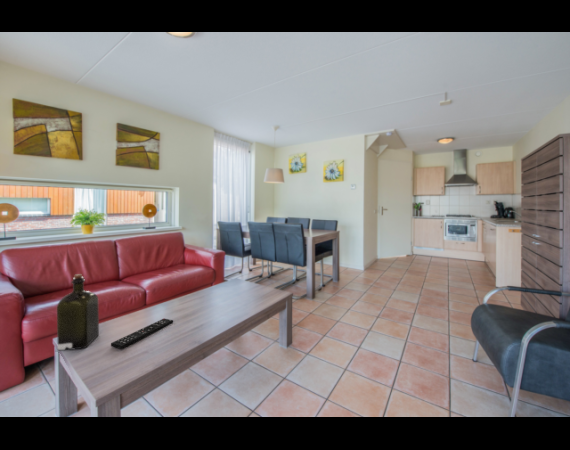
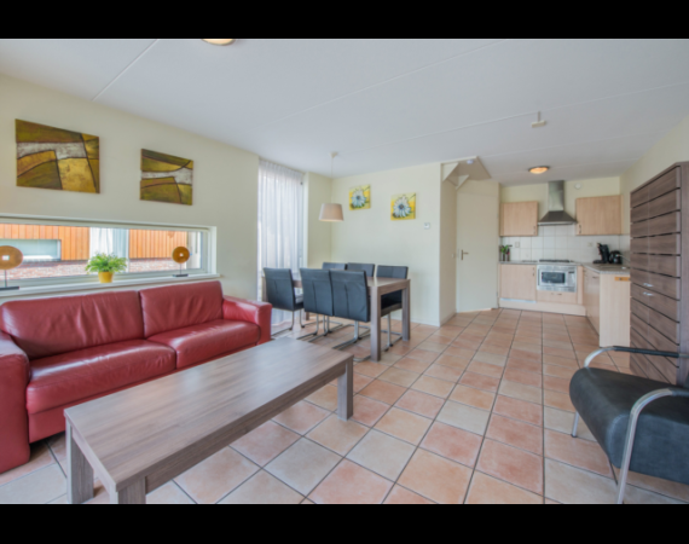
- remote control [110,318,174,350]
- liquor [56,273,100,352]
